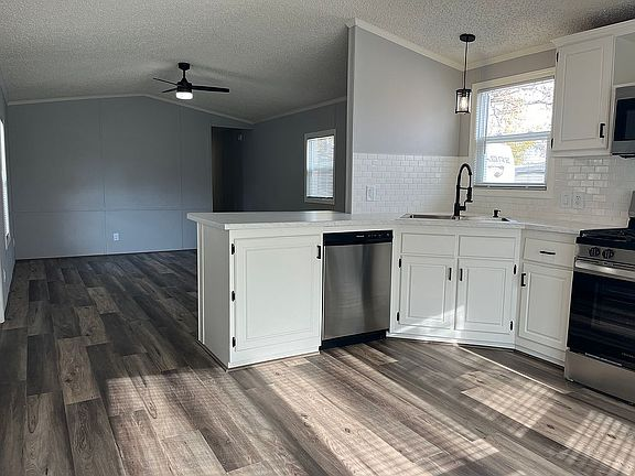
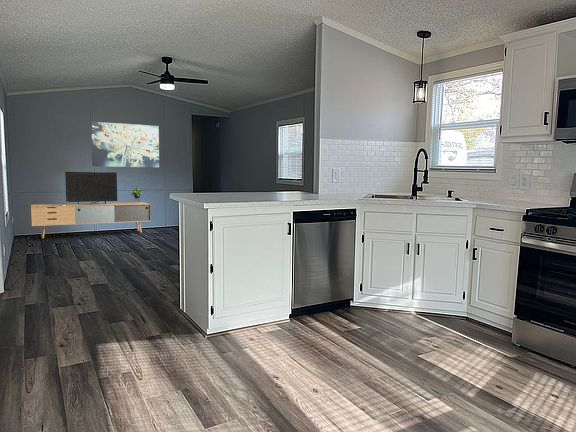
+ wall art [90,121,160,168]
+ media console [30,171,152,239]
